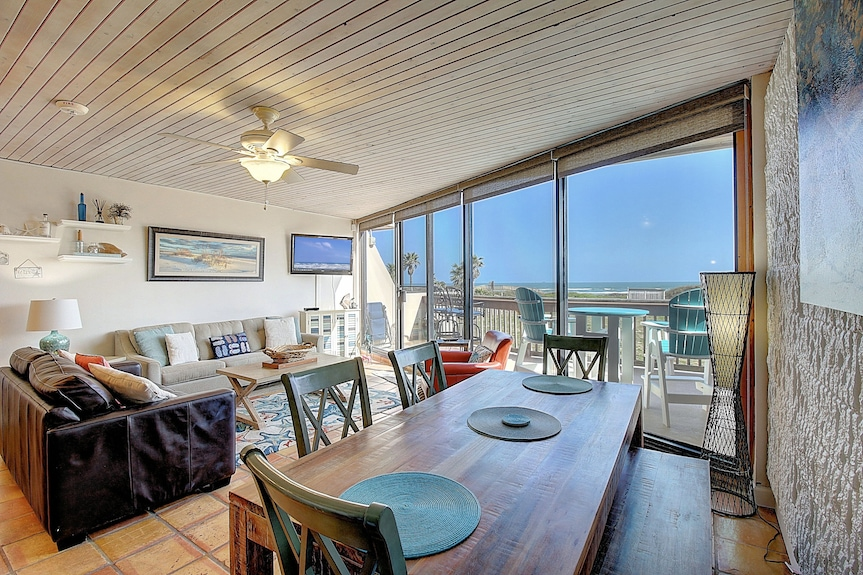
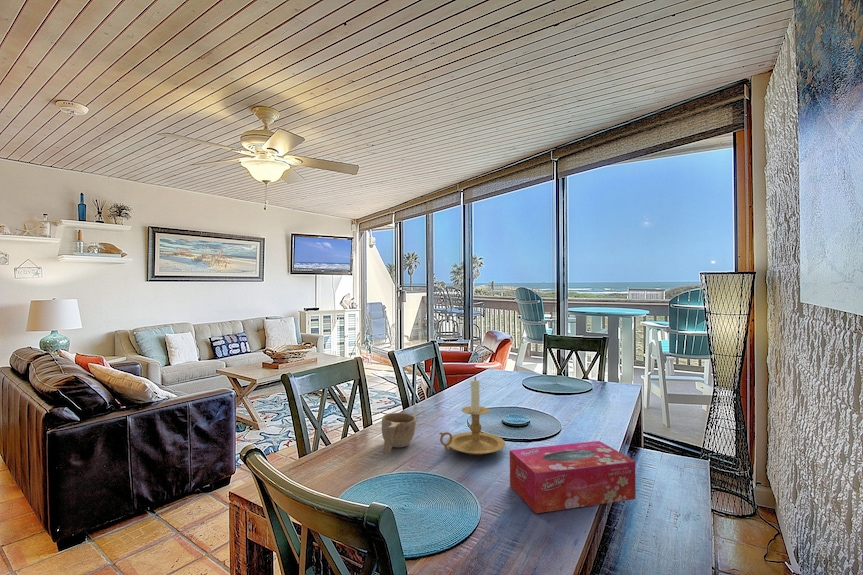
+ tissue box [509,440,637,514]
+ candle holder [438,376,506,456]
+ cup [381,412,417,455]
